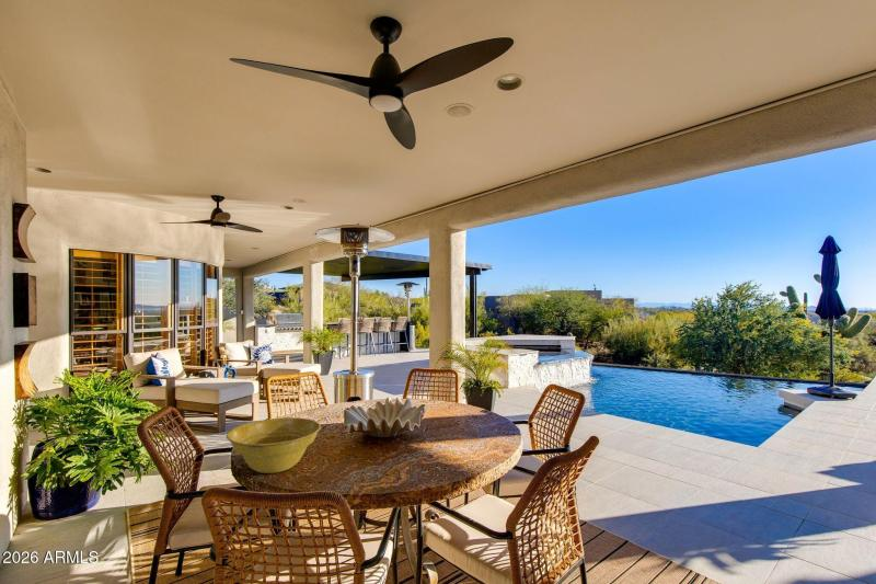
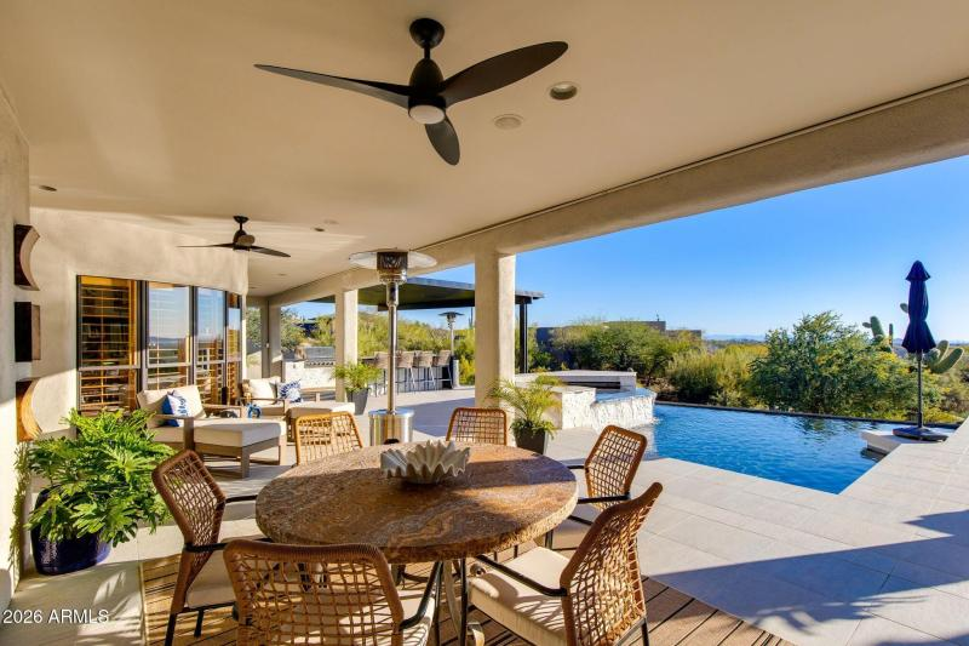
- planter bowl [226,416,322,474]
